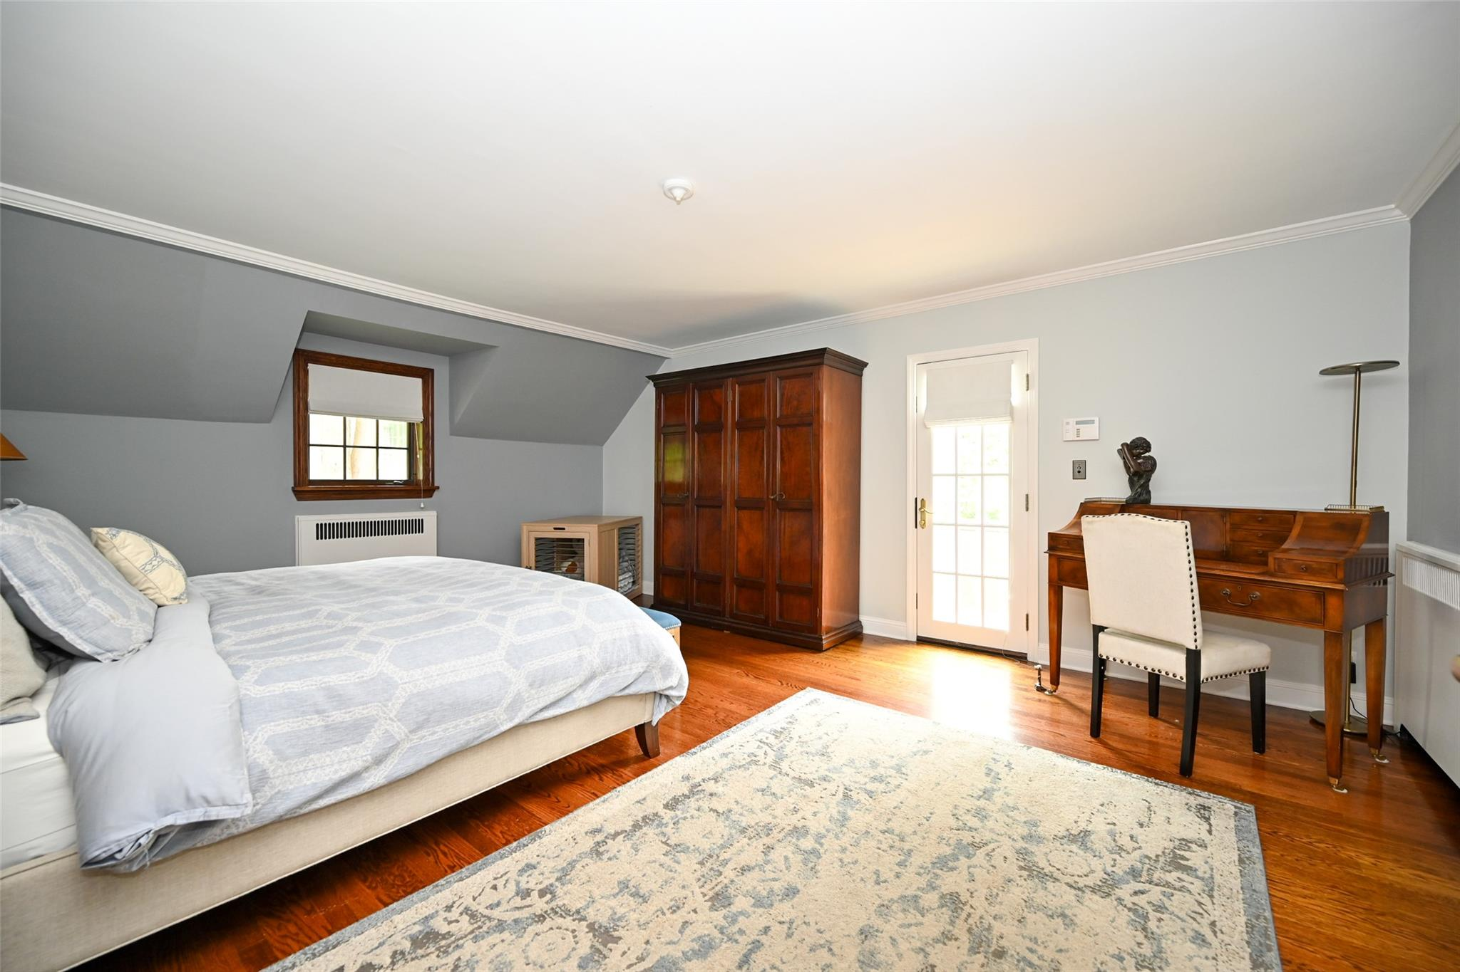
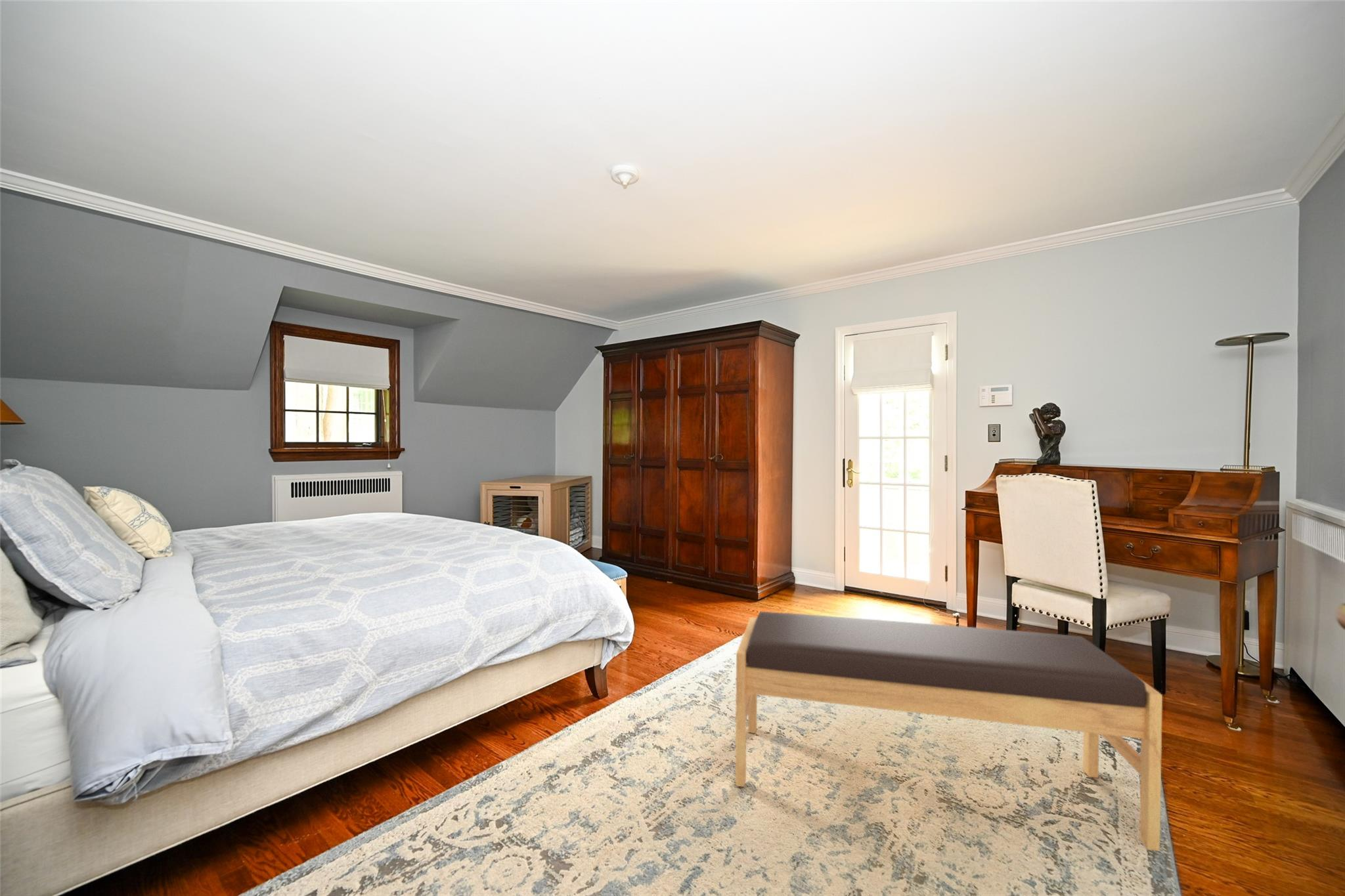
+ bench [735,611,1163,852]
